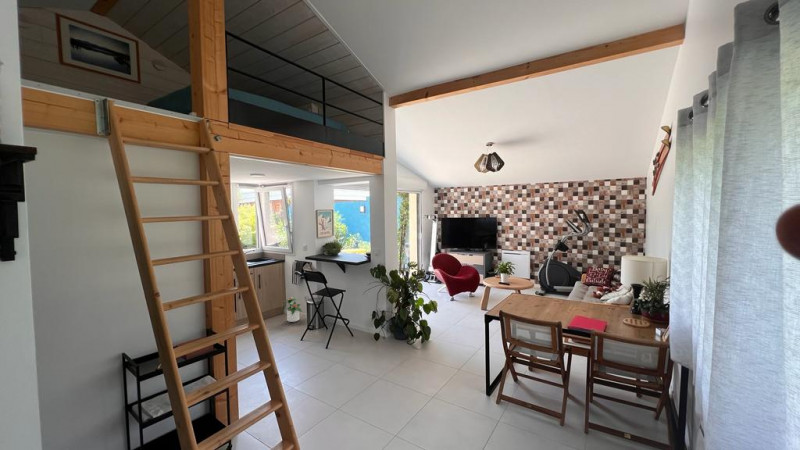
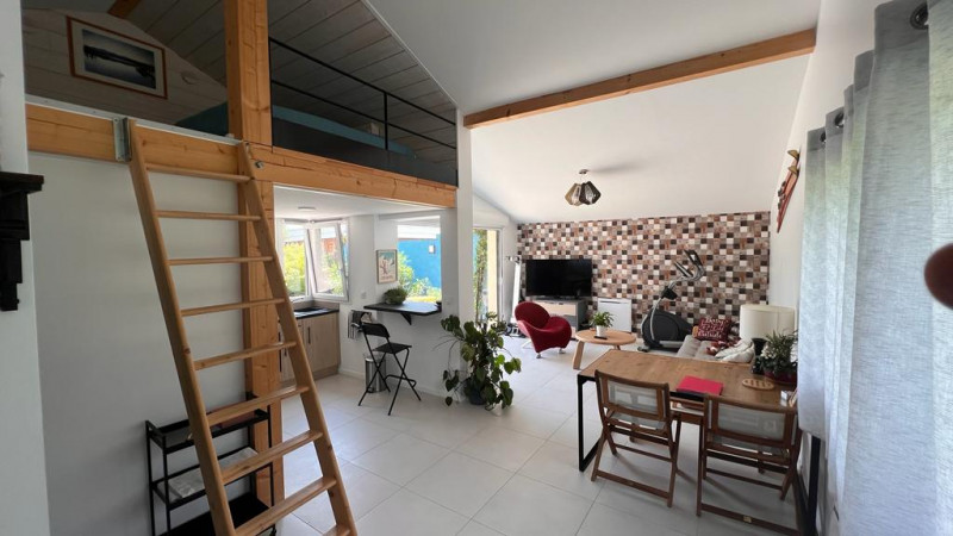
- potted plant [280,295,303,323]
